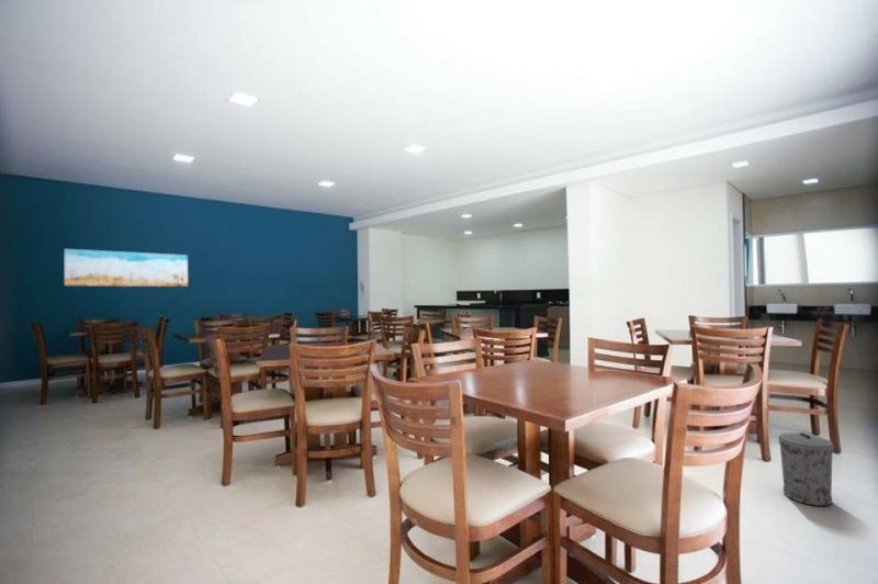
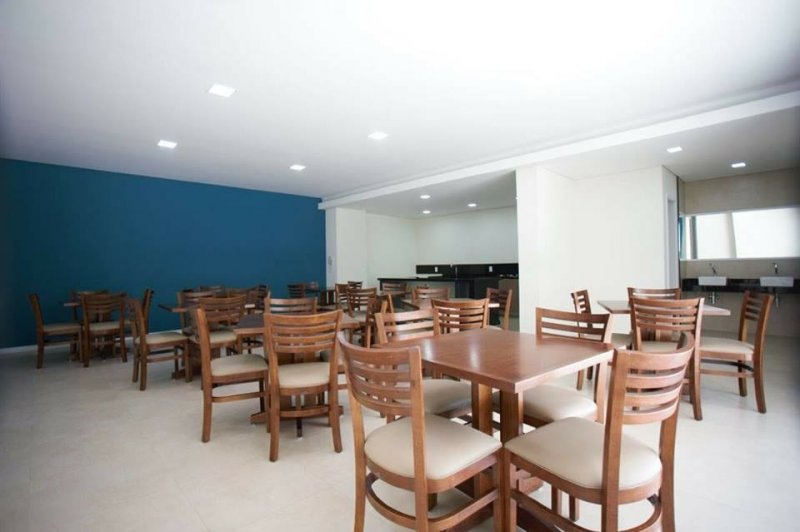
- wall art [63,248,189,288]
- trash can [777,431,835,507]
